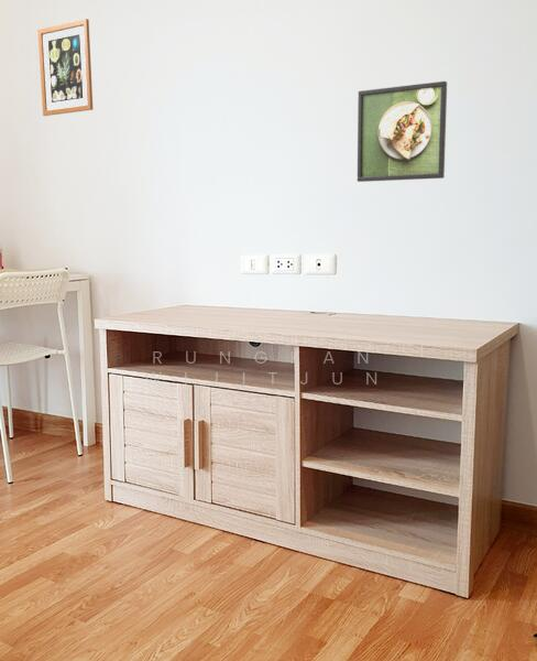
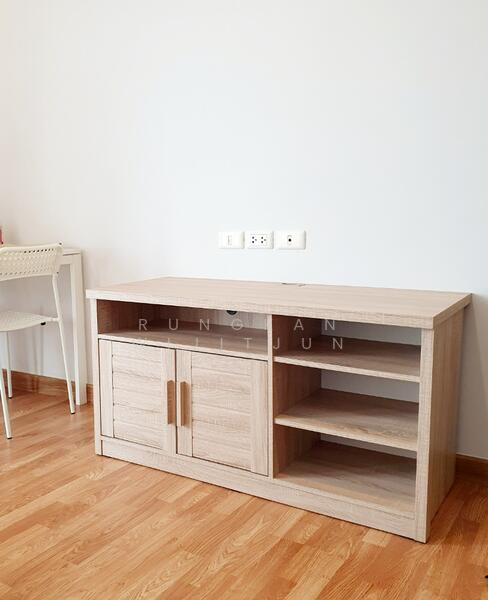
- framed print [357,80,448,183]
- wall art [36,18,94,117]
